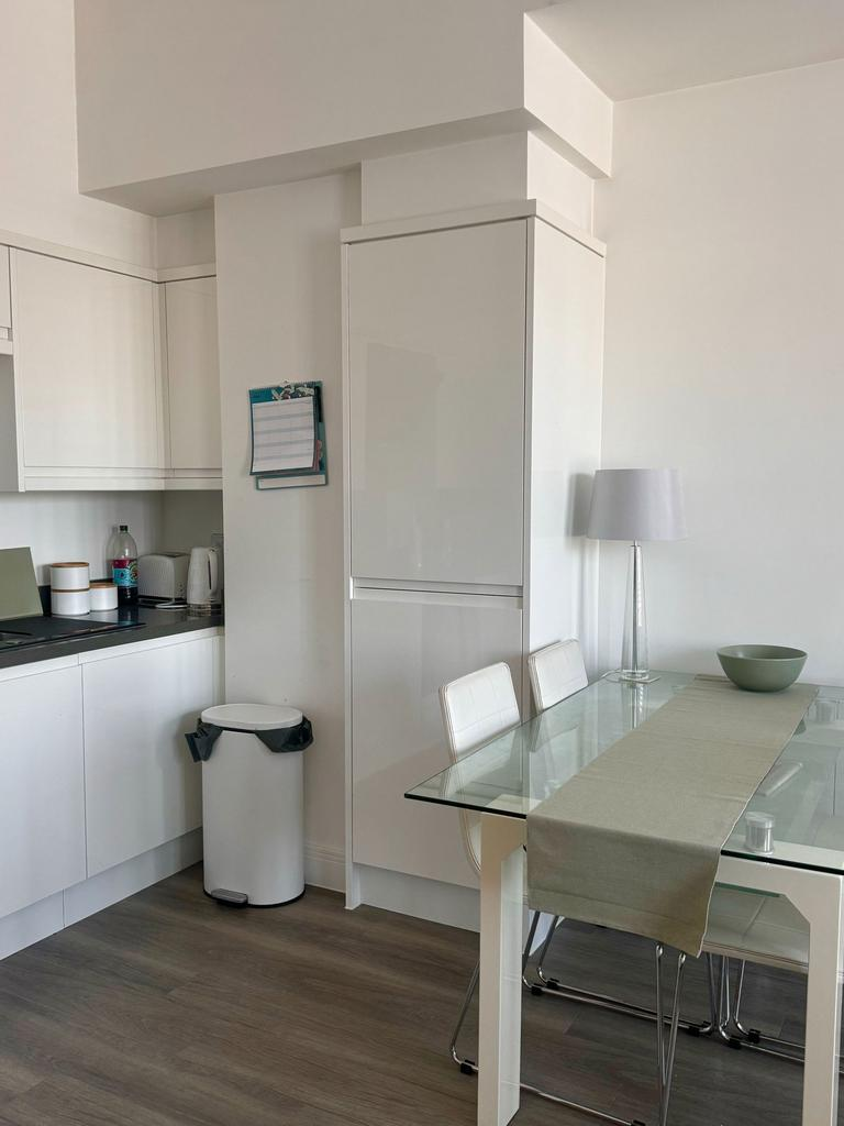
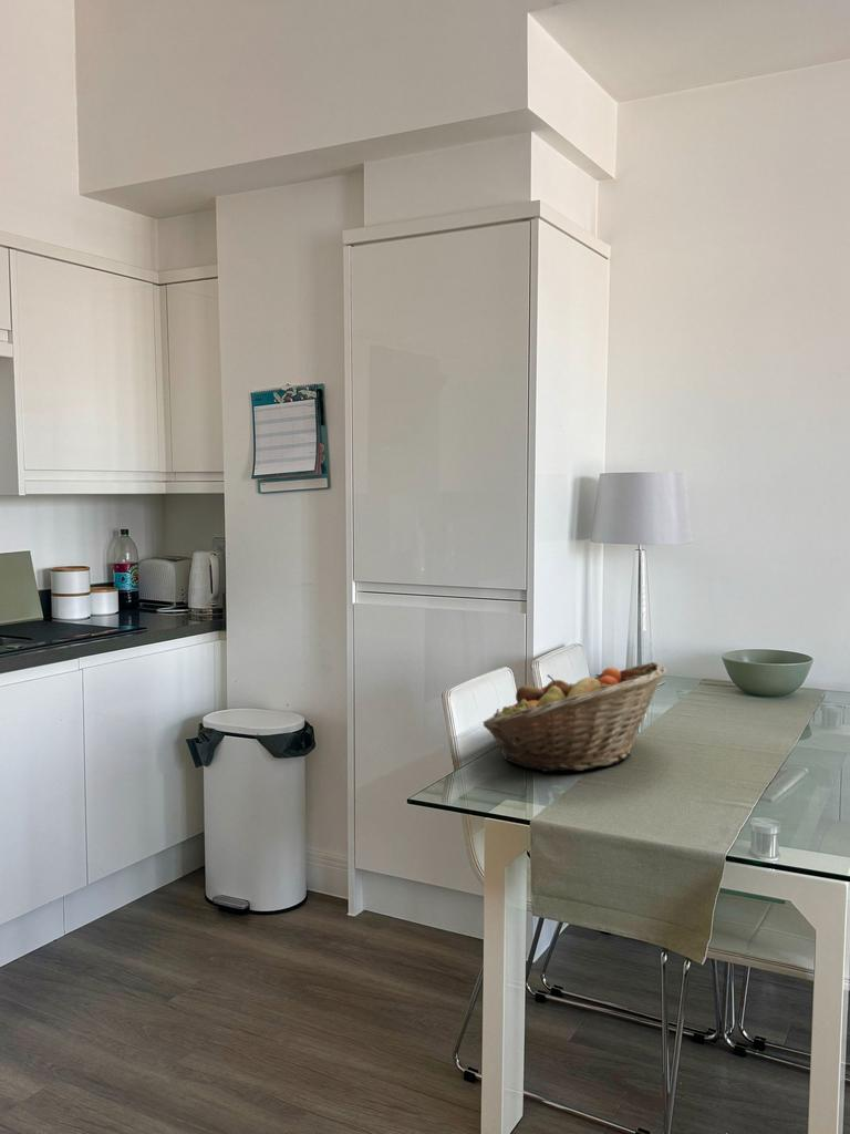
+ fruit basket [481,661,667,773]
